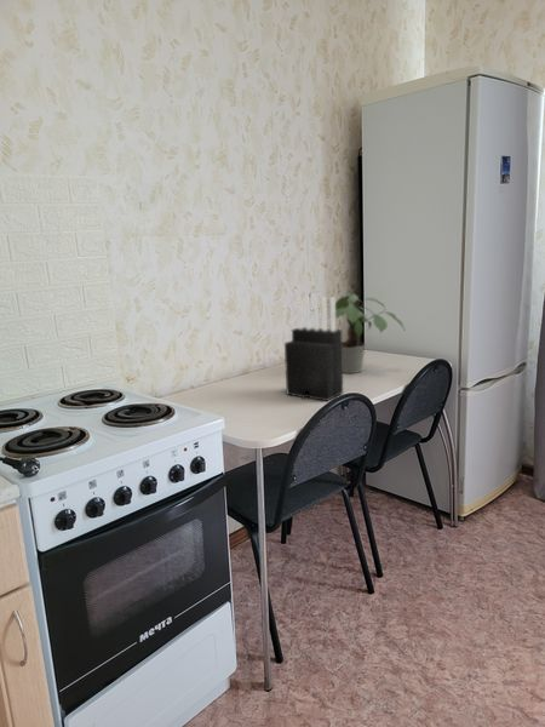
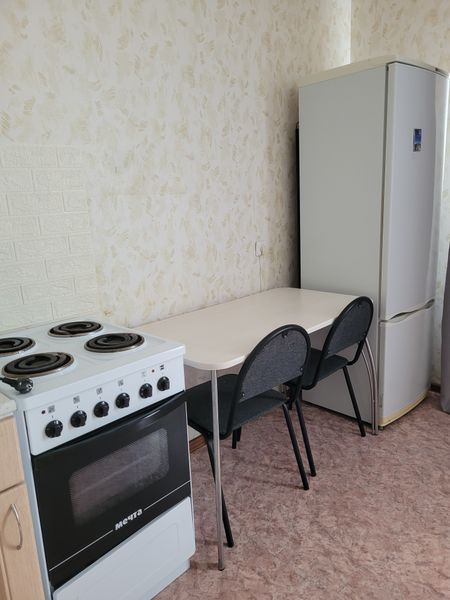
- knife block [283,296,344,402]
- potted plant [334,292,406,374]
